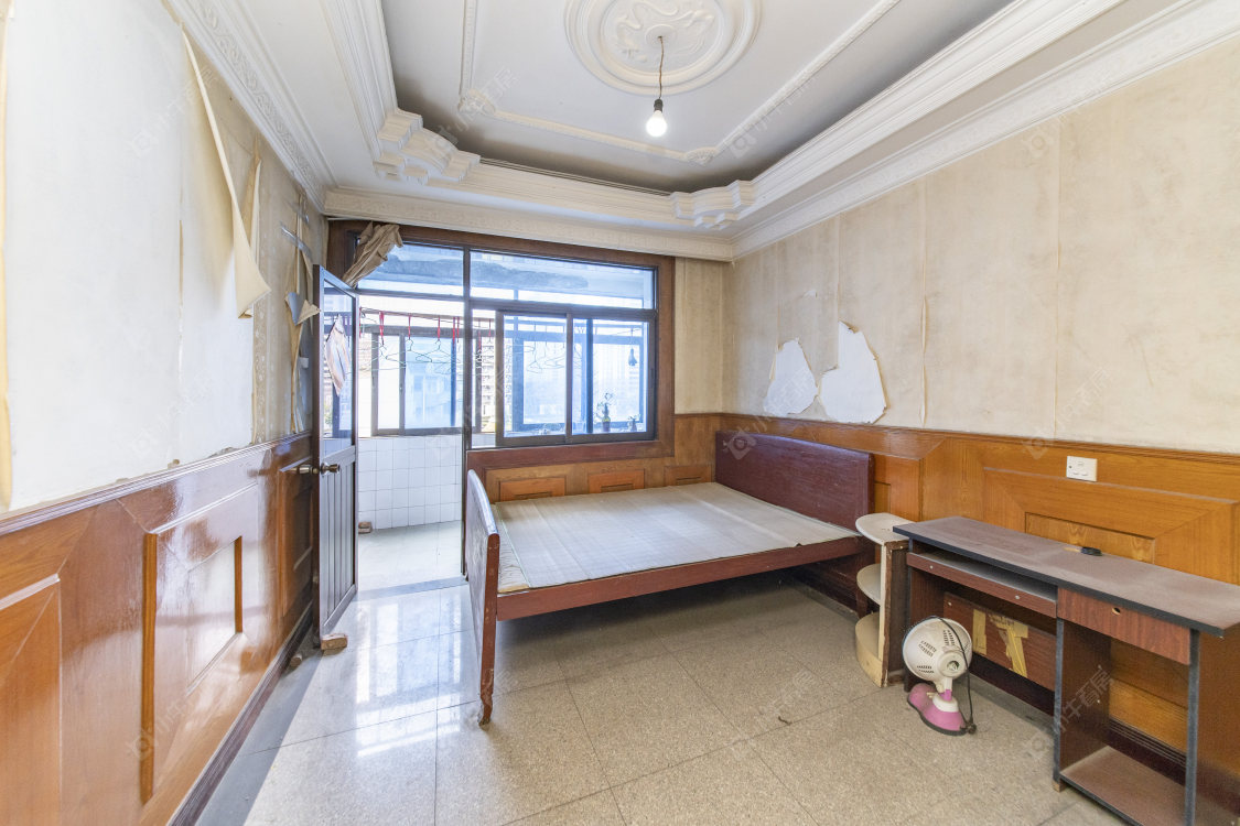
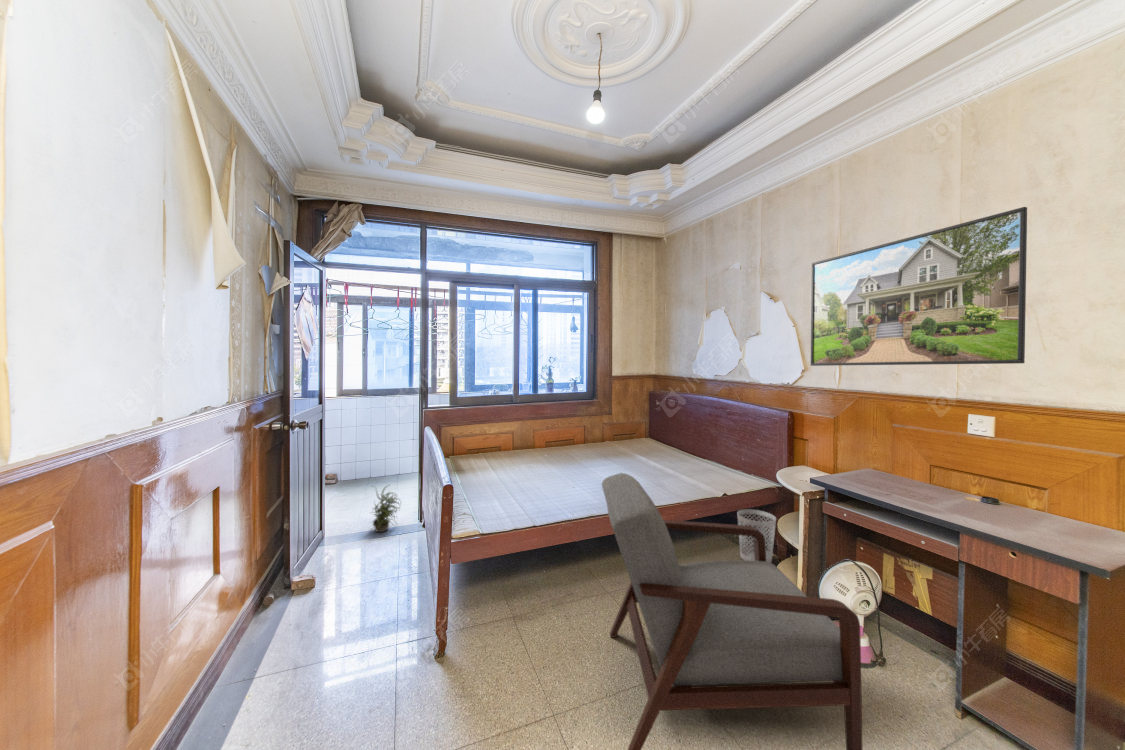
+ potted plant [369,484,402,533]
+ chair [601,472,863,750]
+ wastebasket [736,508,777,563]
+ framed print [810,206,1028,367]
